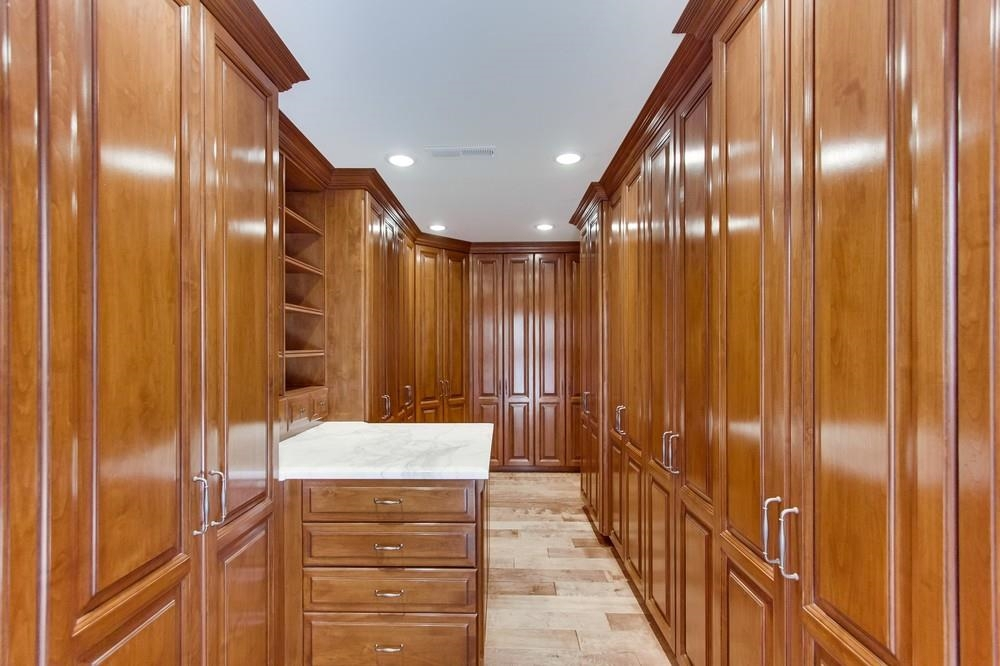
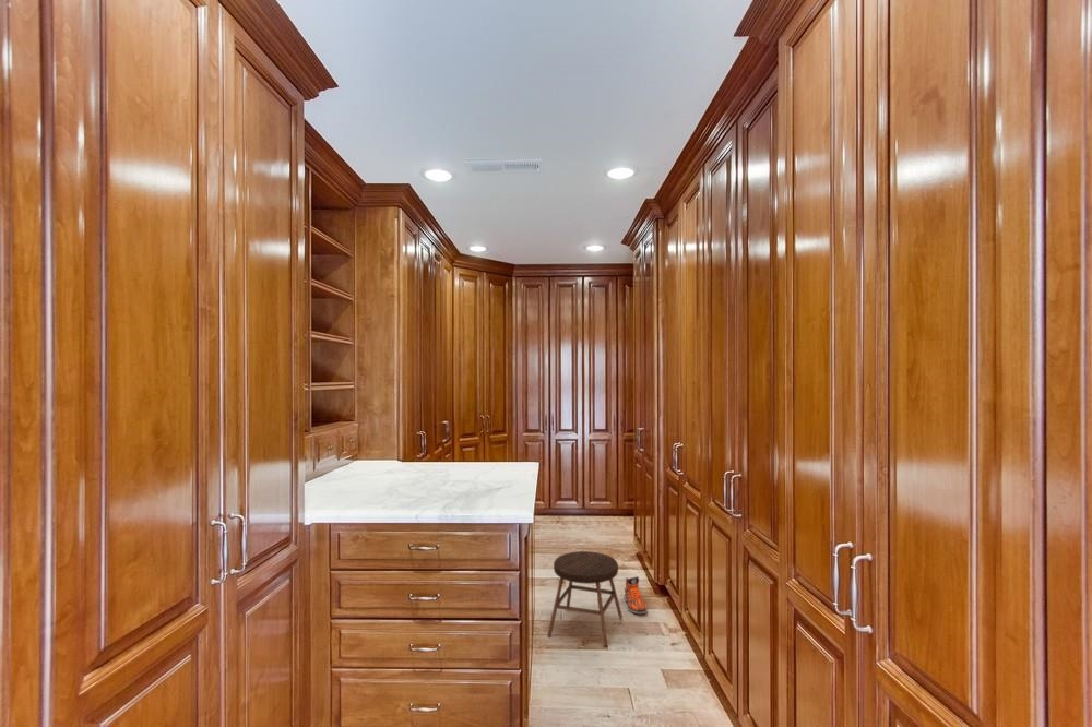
+ stool [546,550,624,648]
+ sneaker [622,575,649,615]
